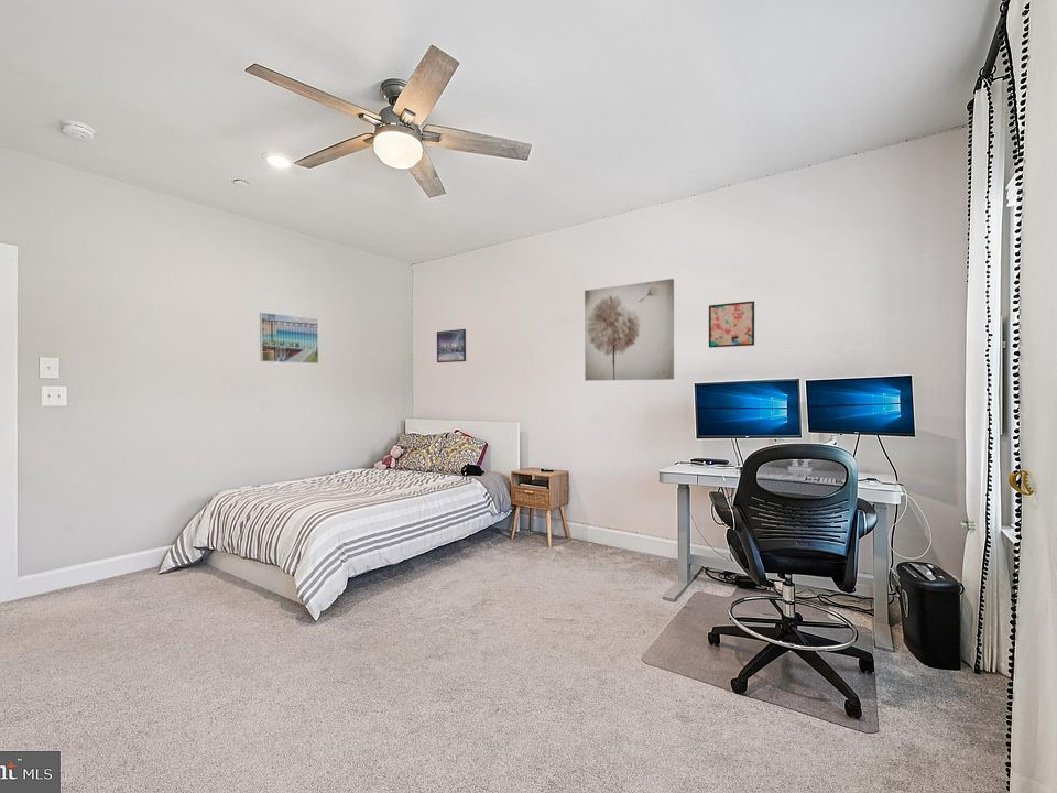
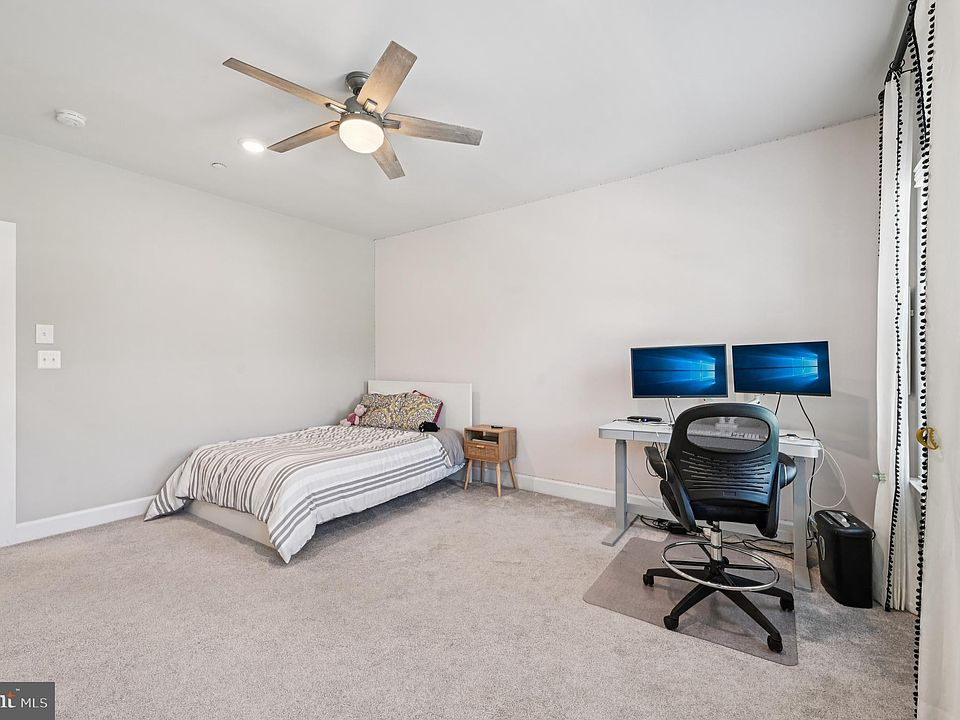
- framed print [436,328,467,363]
- wall art [584,278,675,382]
- wall art [708,300,755,349]
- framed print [259,312,319,365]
